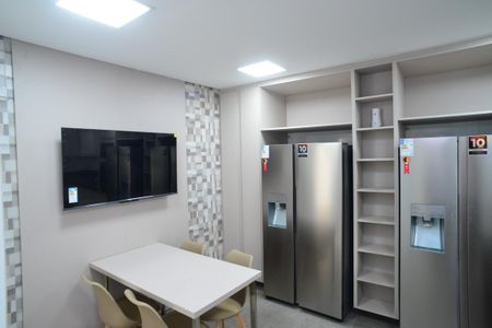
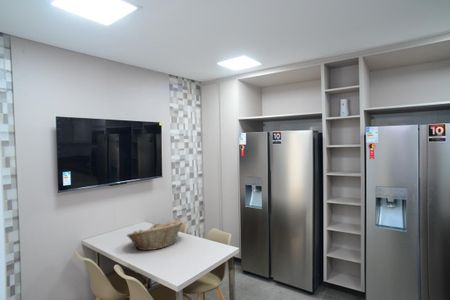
+ fruit basket [126,220,184,251]
